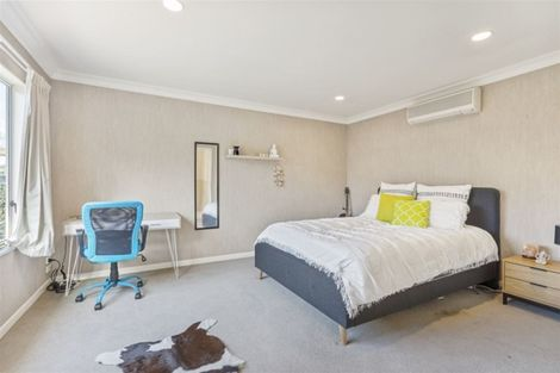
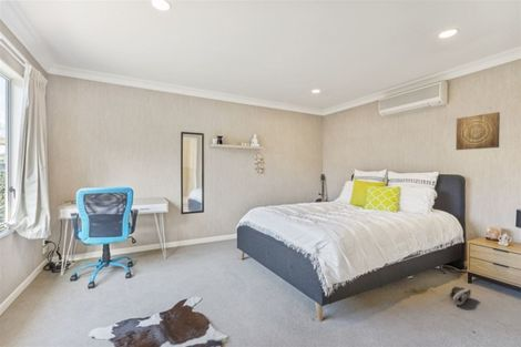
+ wall art [454,111,501,151]
+ shoe [449,285,472,306]
